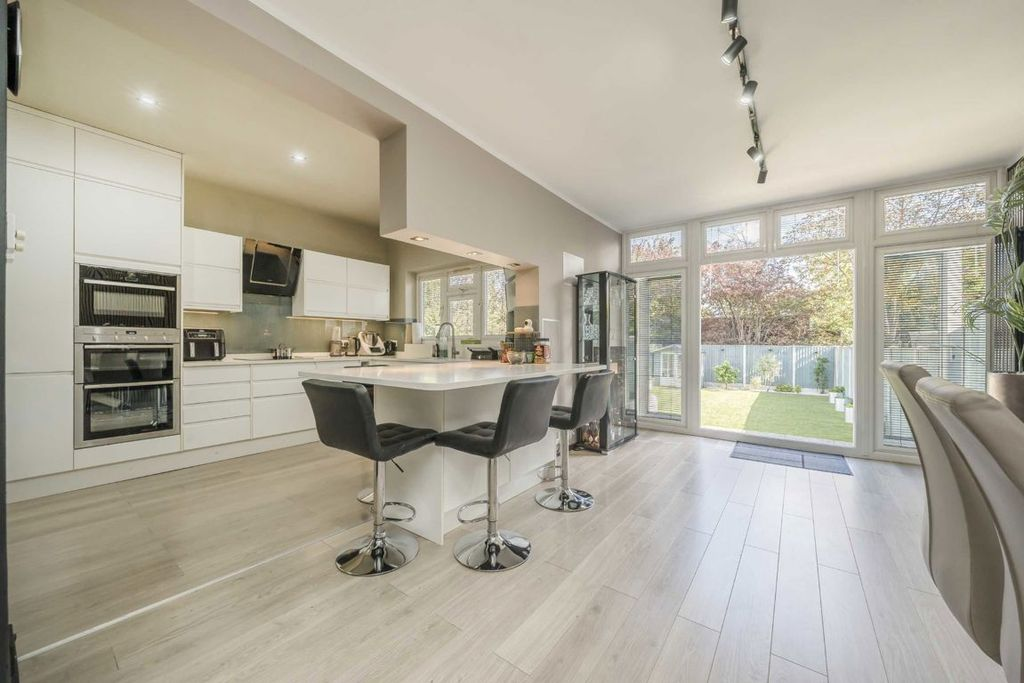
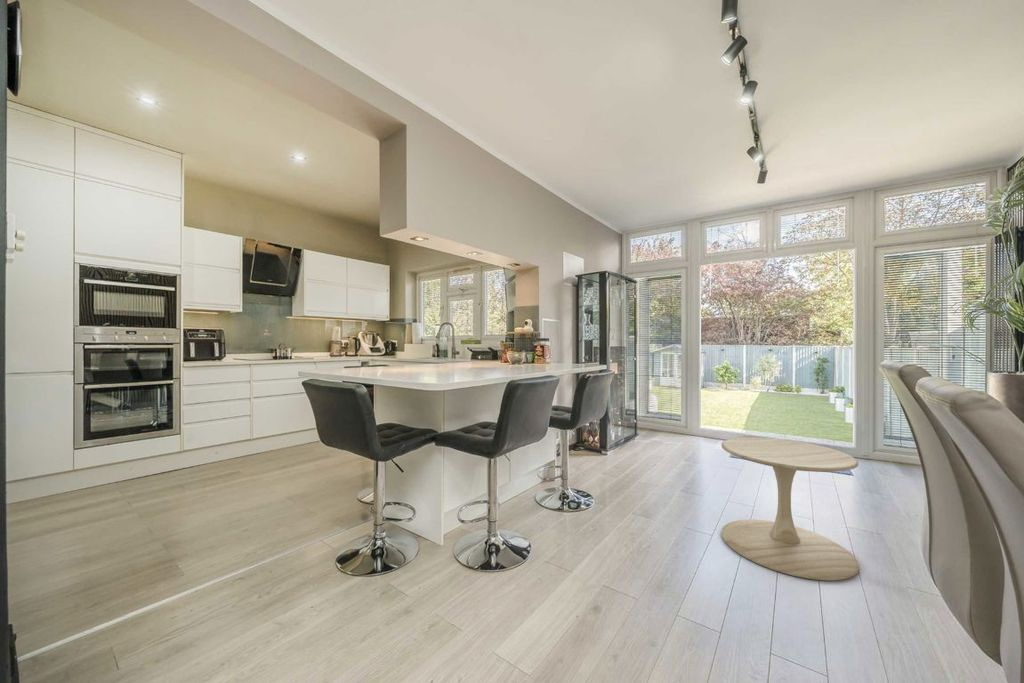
+ side table [721,437,860,582]
